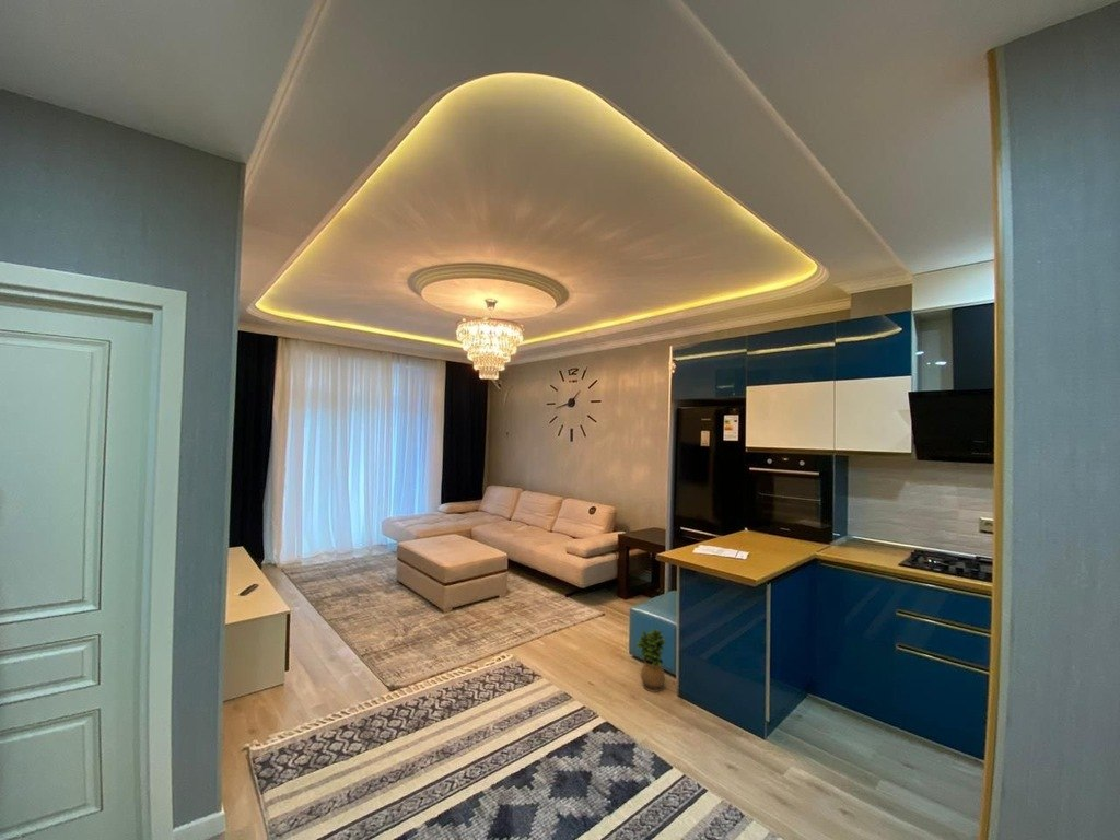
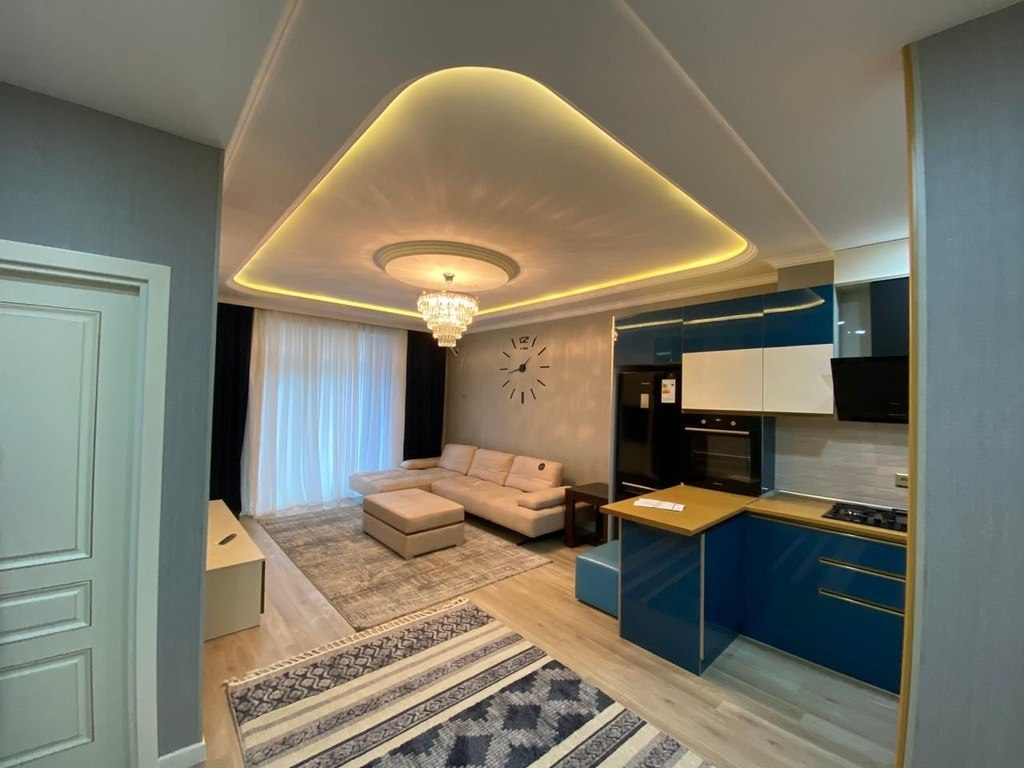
- potted plant [635,628,667,693]
